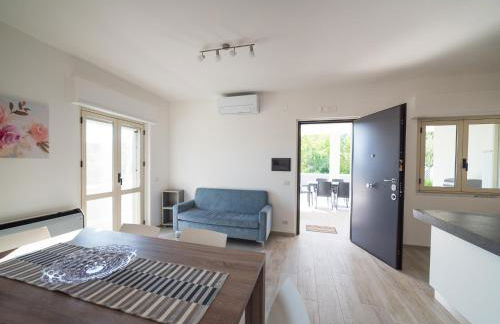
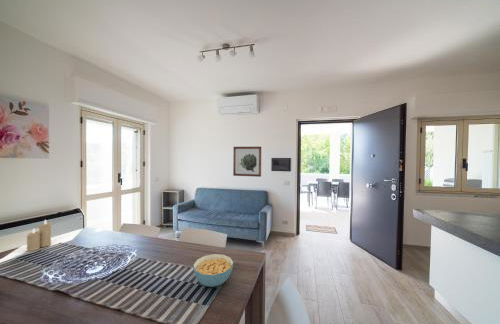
+ candle [26,219,52,252]
+ wall art [232,146,262,178]
+ cereal bowl [192,253,234,288]
